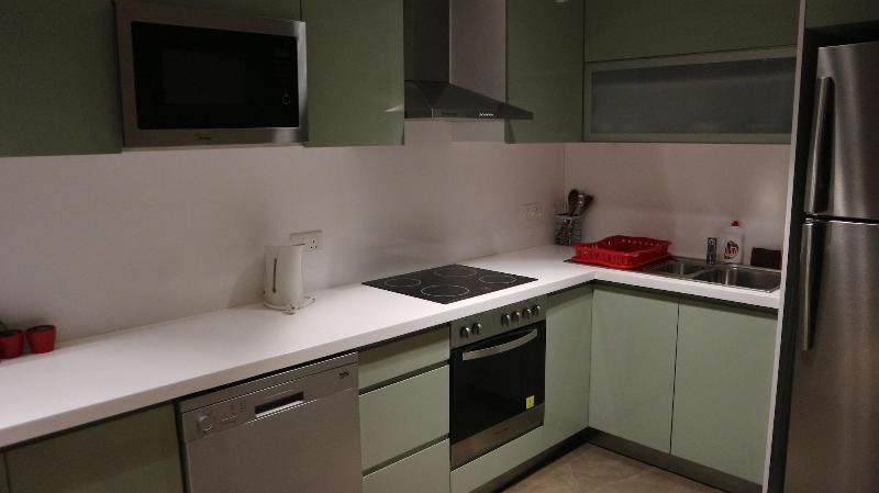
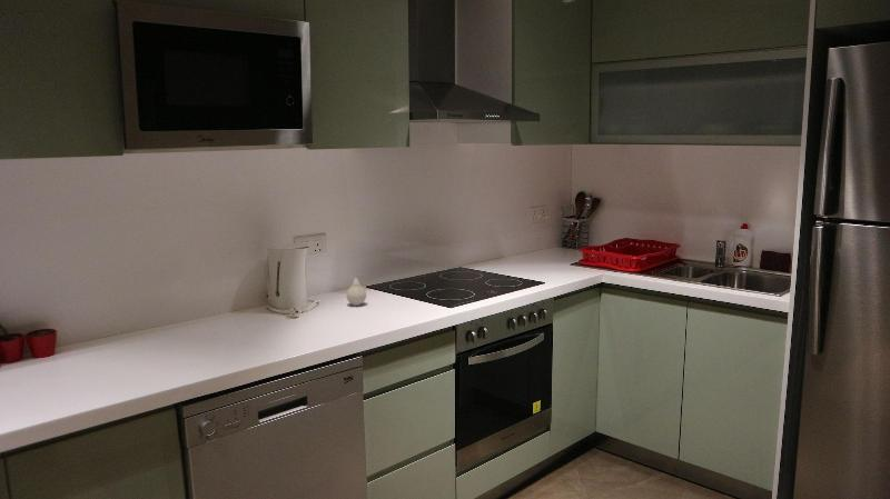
+ vase [345,277,367,307]
